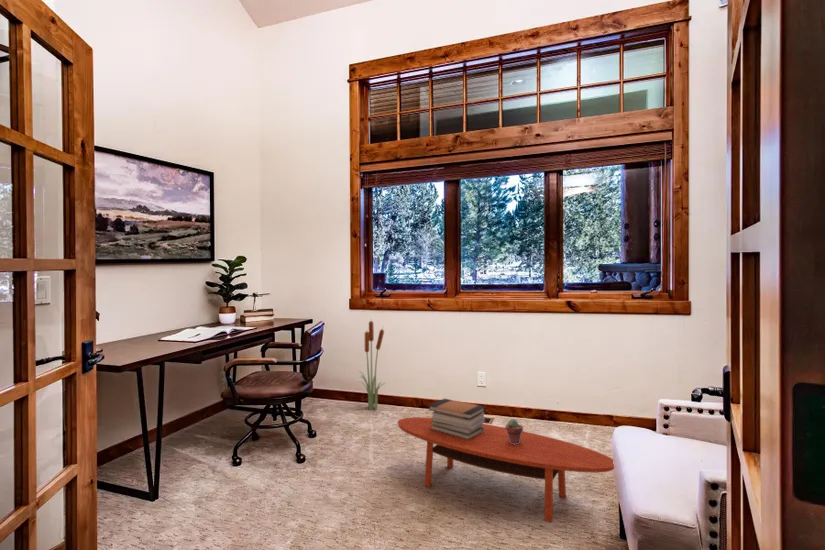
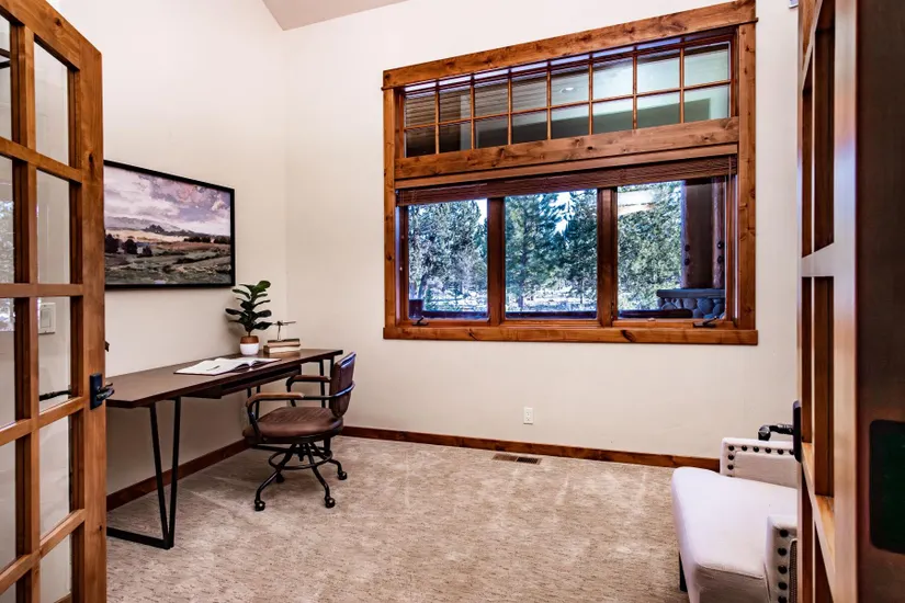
- potted succulent [504,418,524,445]
- decorative plant [357,320,386,411]
- book stack [427,398,486,439]
- coffee table [396,416,615,523]
